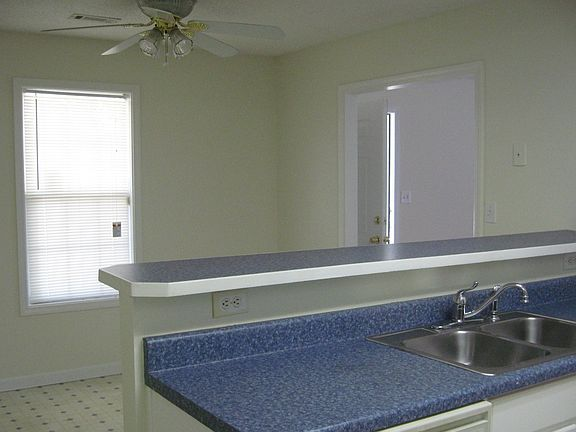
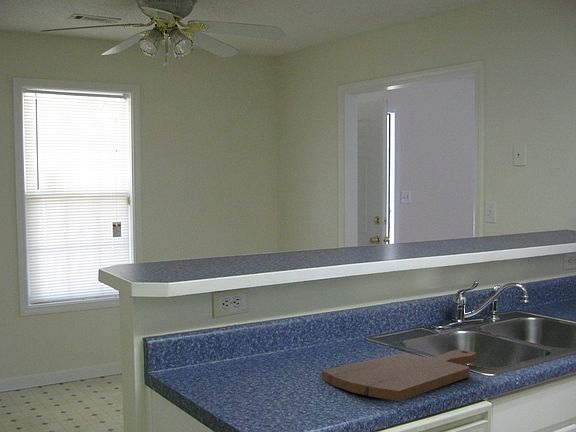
+ cutting board [321,349,477,402]
